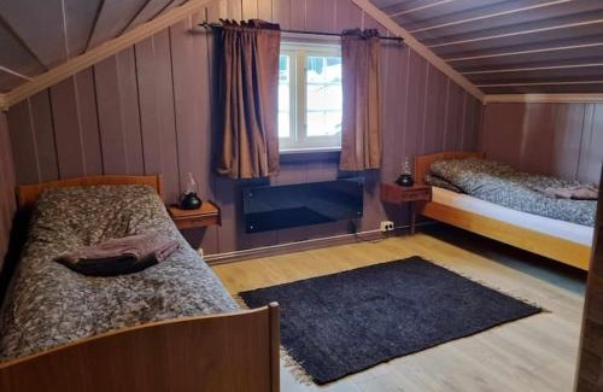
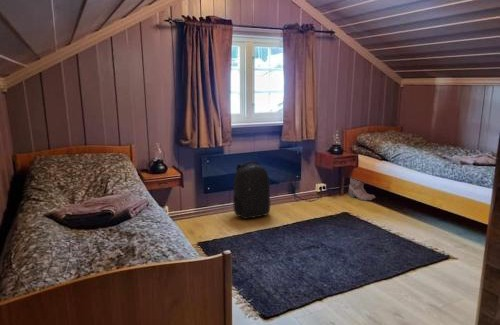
+ backpack [232,160,271,220]
+ boots [348,177,377,201]
